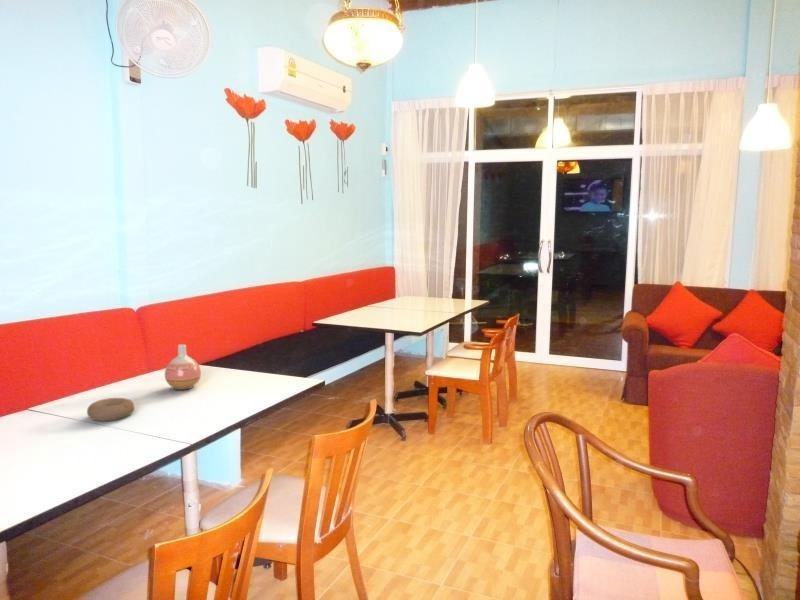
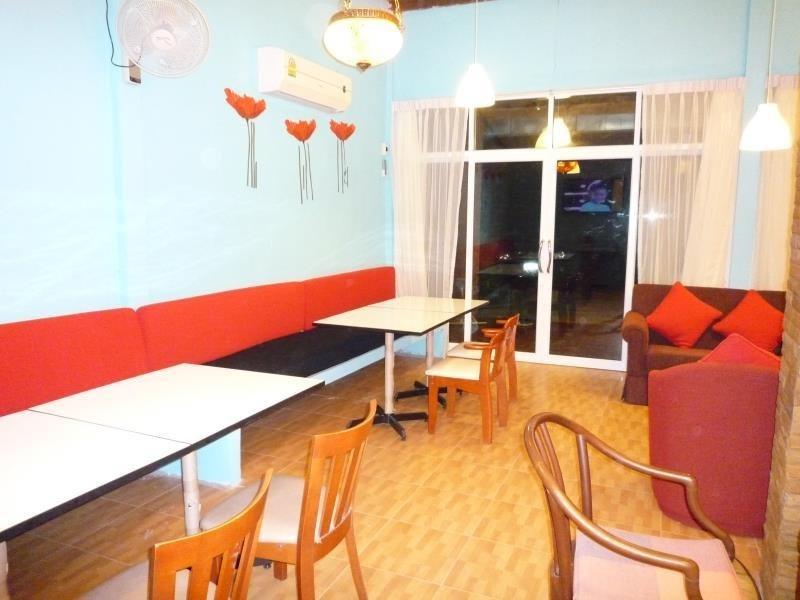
- vase [164,343,202,391]
- bowl [86,397,135,422]
